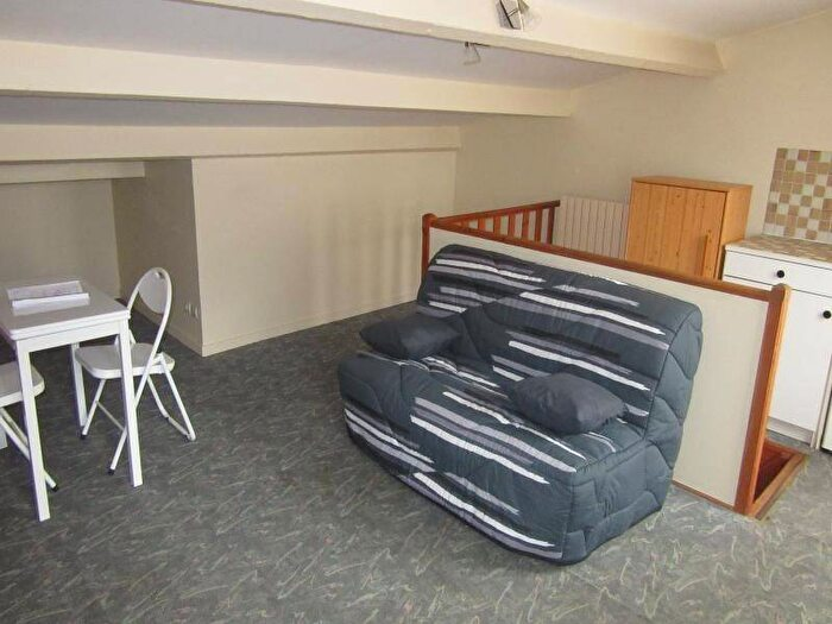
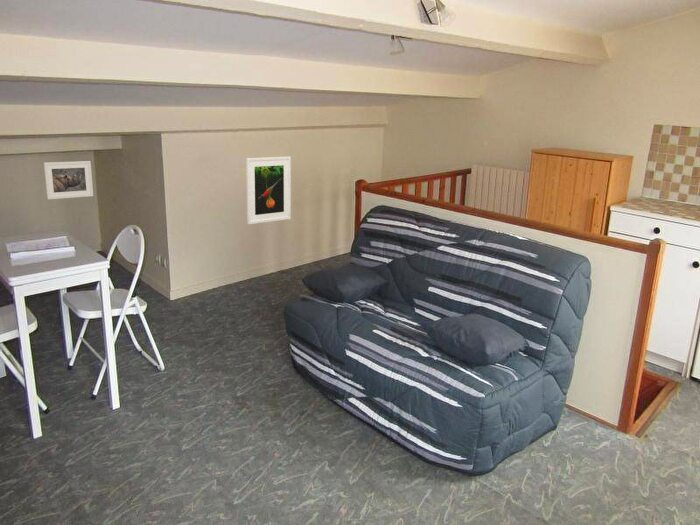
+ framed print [245,155,292,225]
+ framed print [43,160,94,200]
